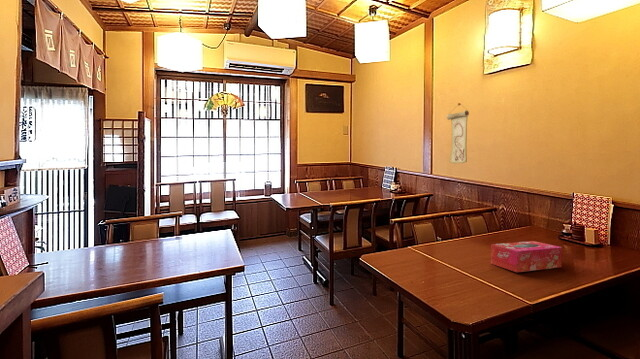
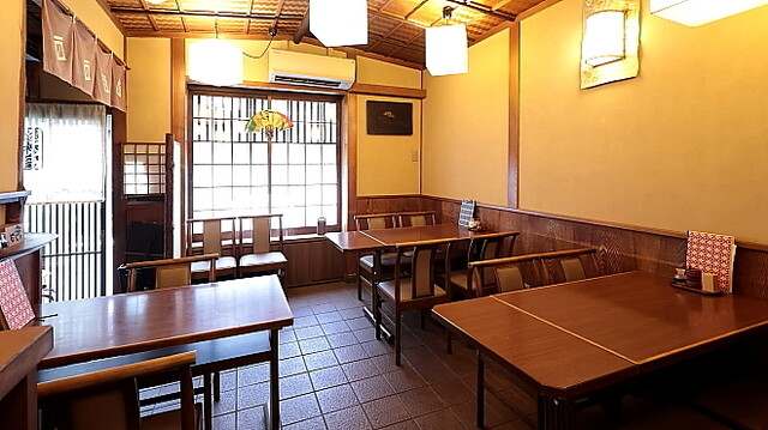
- wall scroll [446,102,470,164]
- tissue box [490,240,563,273]
